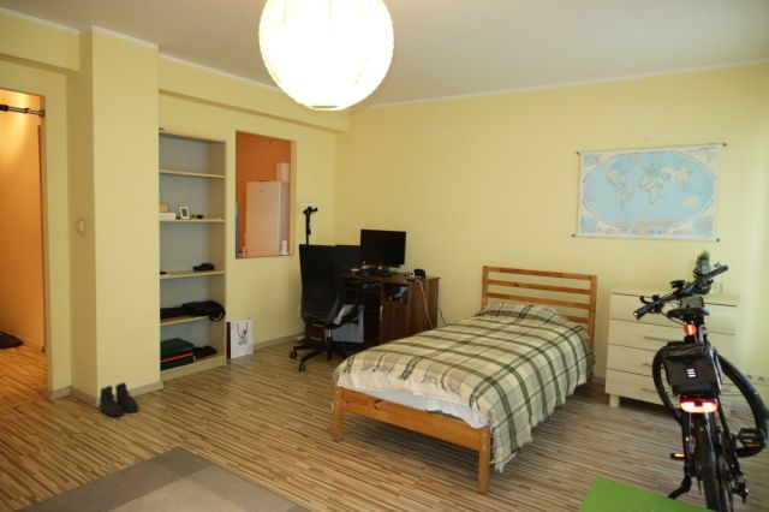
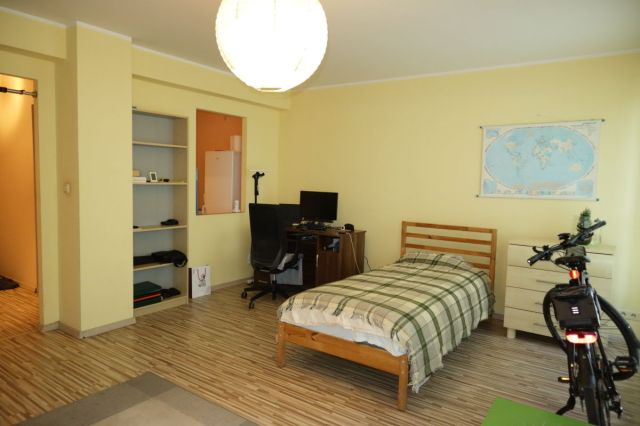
- boots [99,381,139,418]
